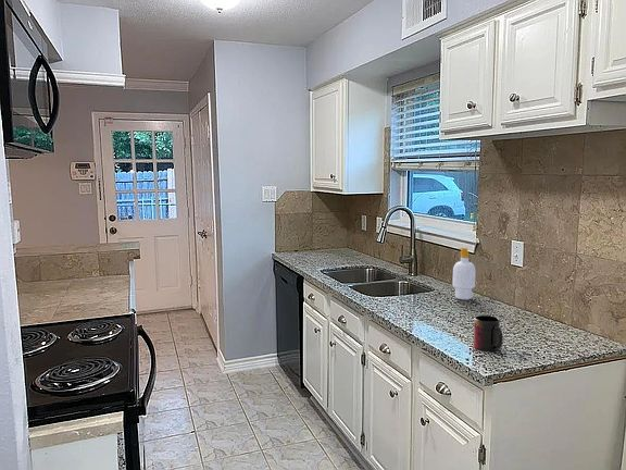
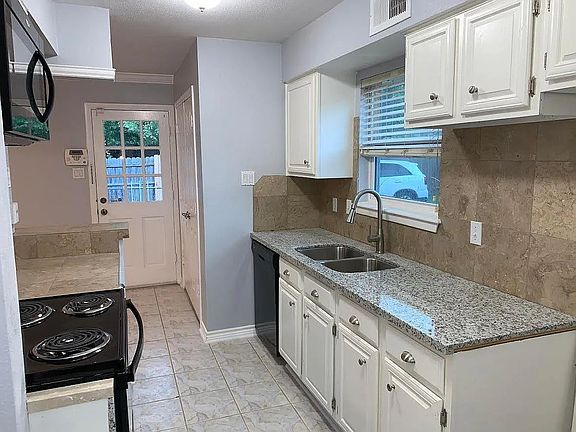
- soap bottle [452,247,477,300]
- mug [473,314,504,352]
